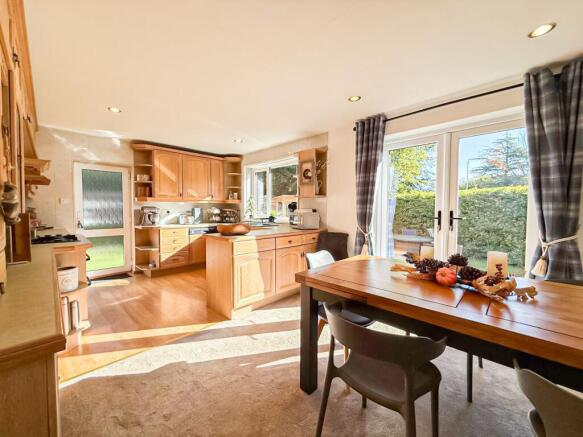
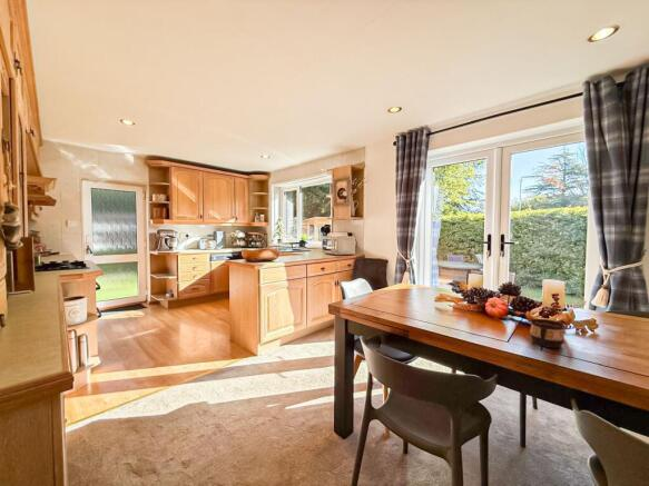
+ cup [529,318,566,348]
